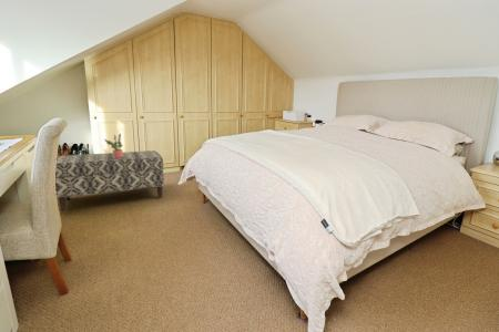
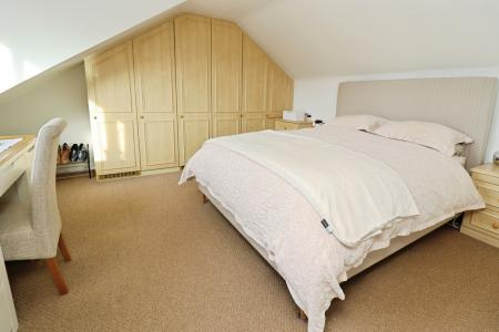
- bench [54,149,165,212]
- potted plant [104,133,124,158]
